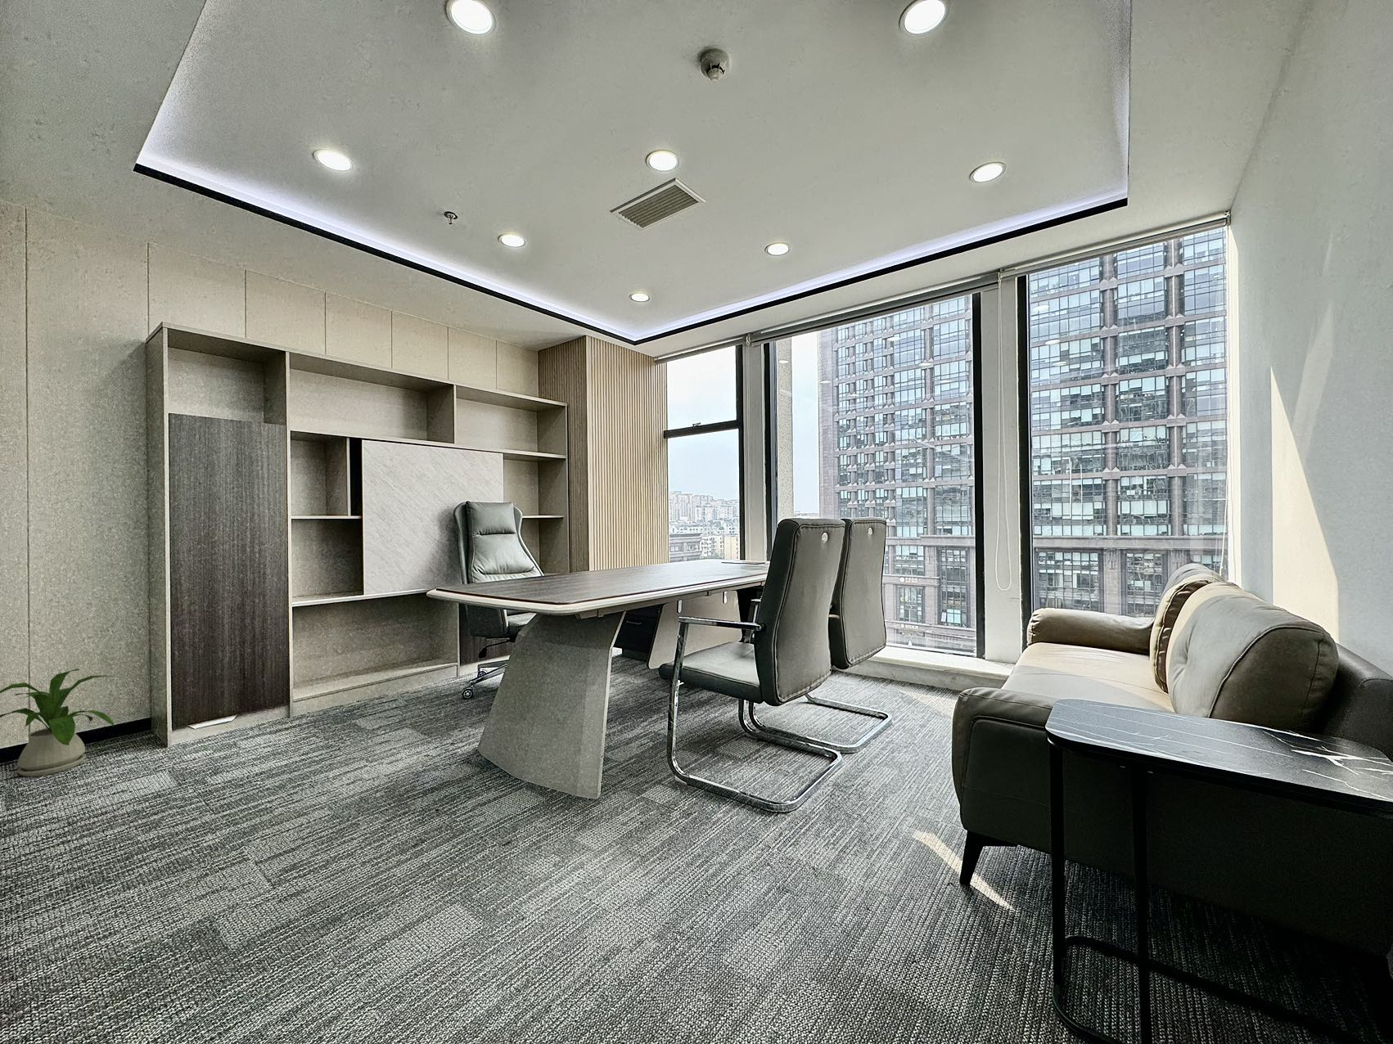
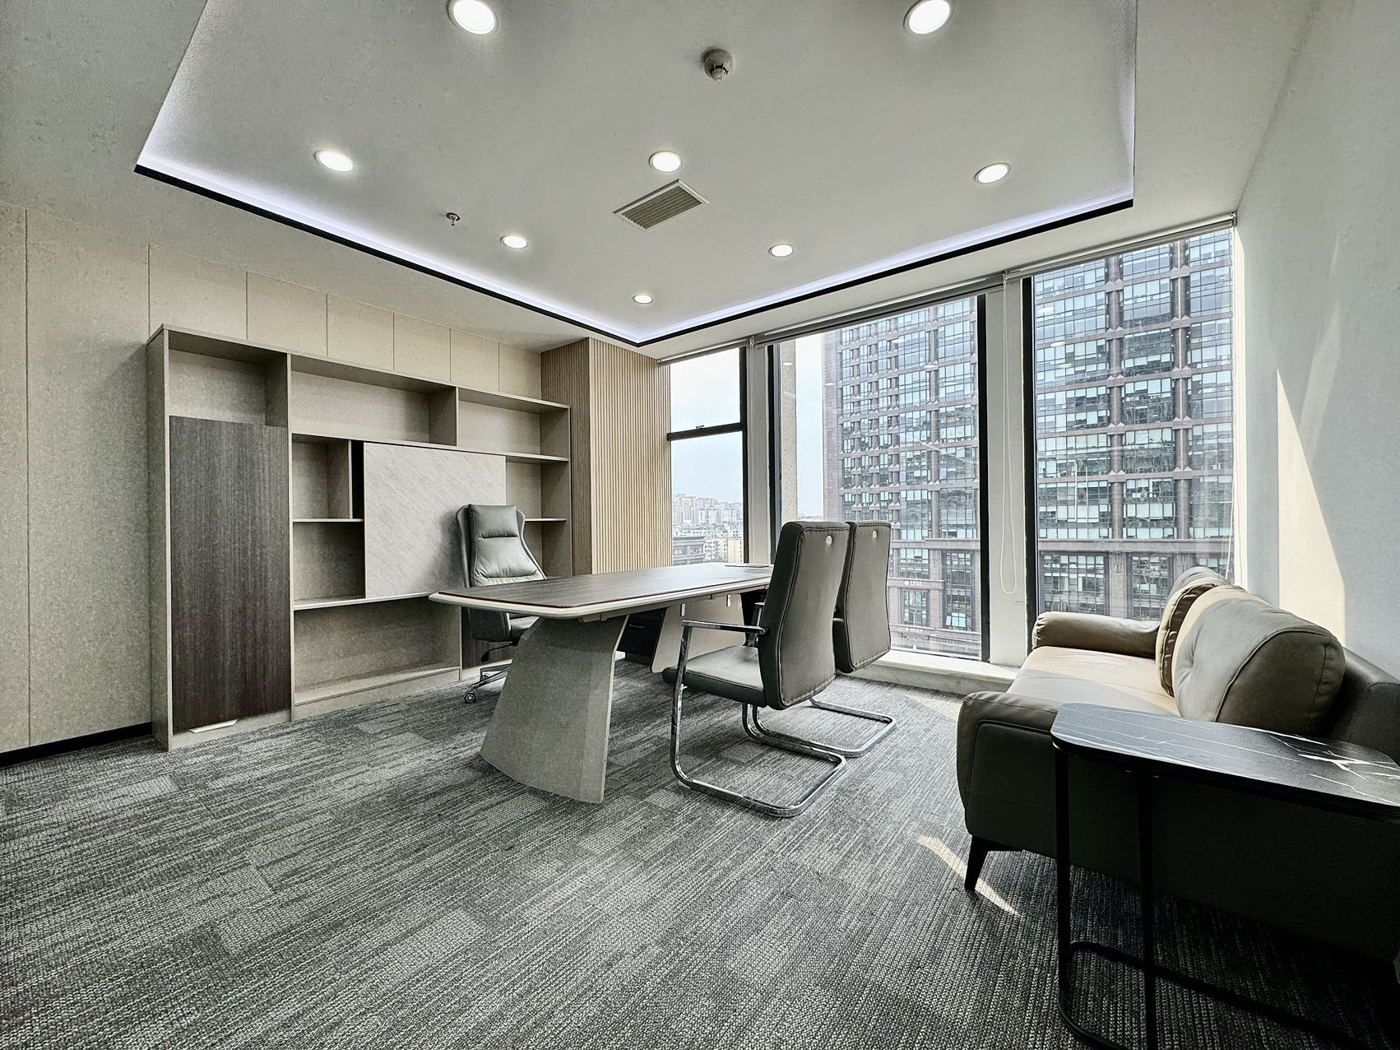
- house plant [0,668,121,778]
